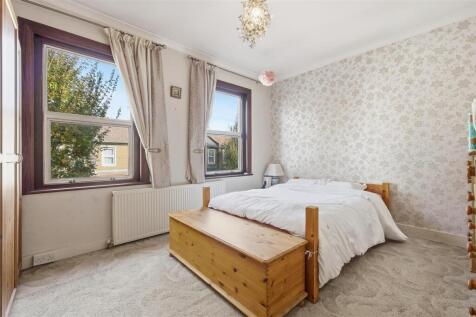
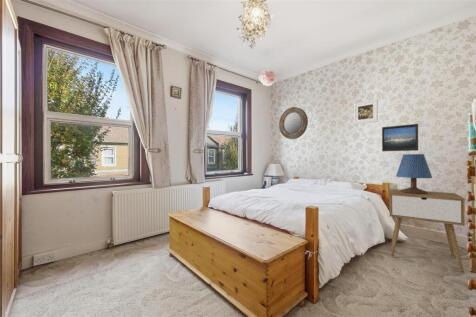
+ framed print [381,123,419,152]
+ home mirror [278,106,309,140]
+ nightstand [389,188,466,273]
+ table lamp [395,153,433,194]
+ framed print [353,99,379,125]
